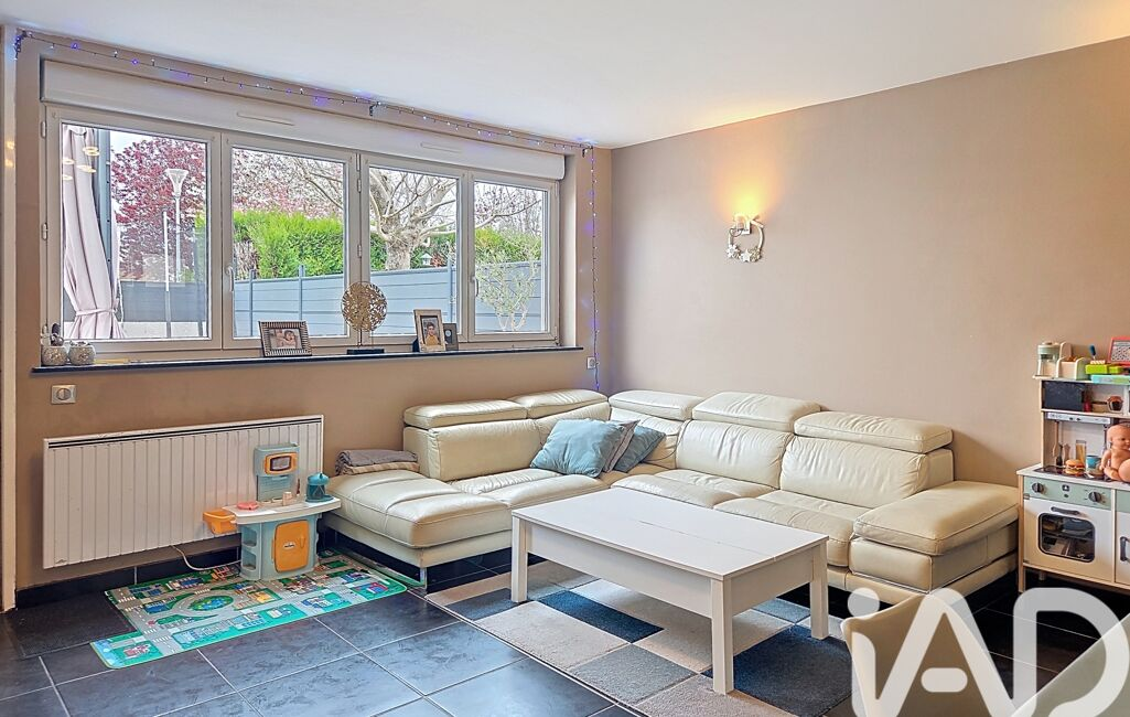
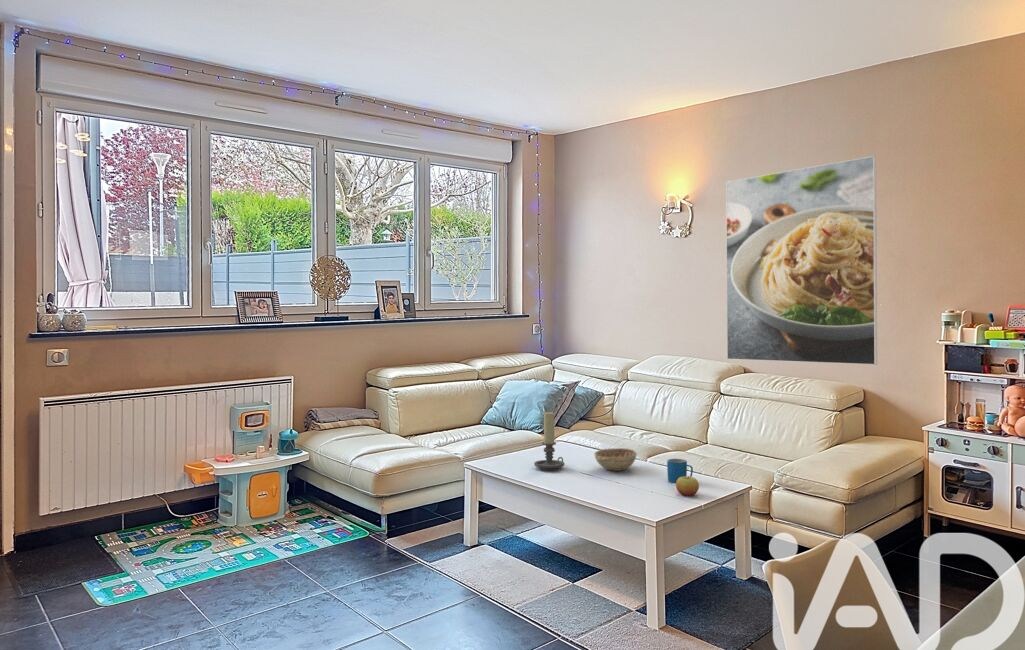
+ apple [675,475,700,497]
+ decorative bowl [593,447,638,472]
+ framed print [725,155,878,366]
+ candle holder [533,411,565,471]
+ mug [666,458,694,484]
